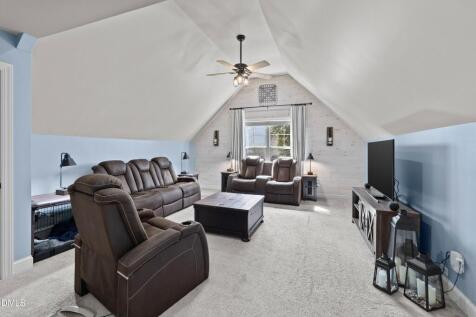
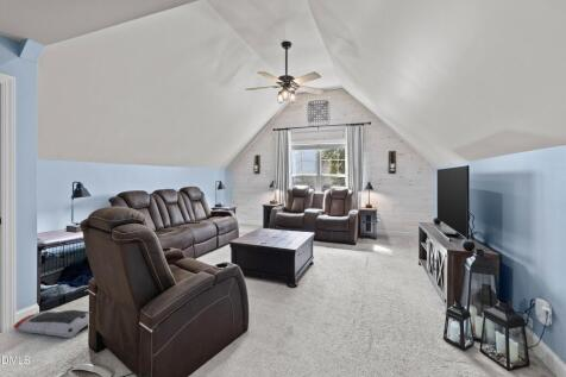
+ air purifier [12,309,90,339]
